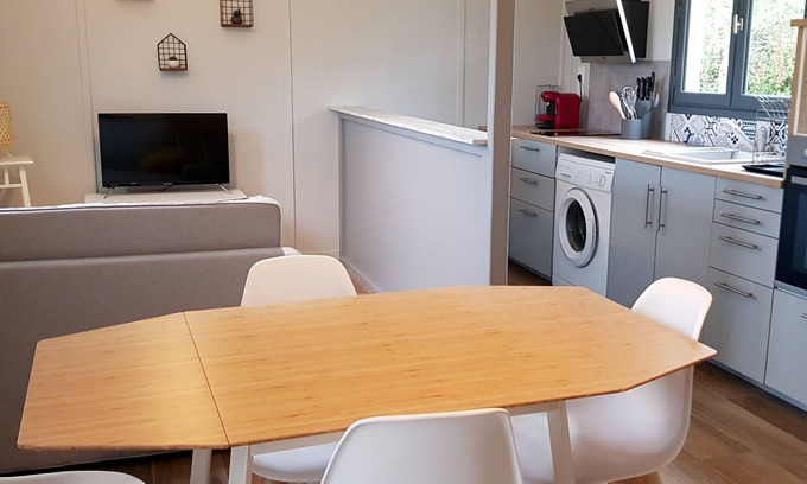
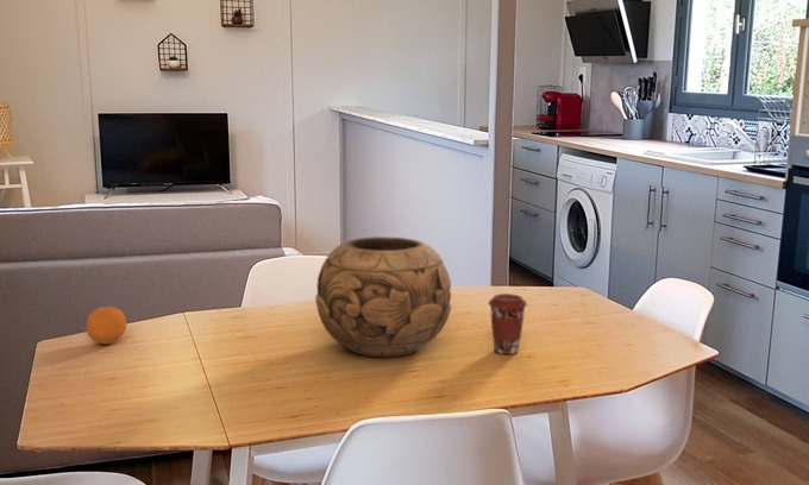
+ coffee cup [488,292,528,355]
+ fruit [86,306,127,346]
+ decorative bowl [314,235,452,358]
